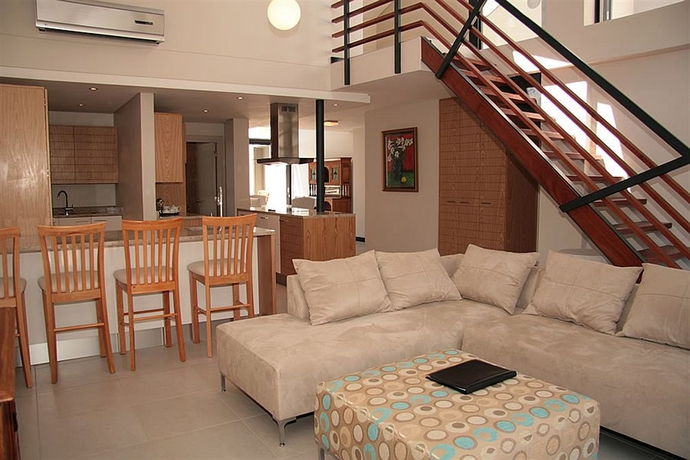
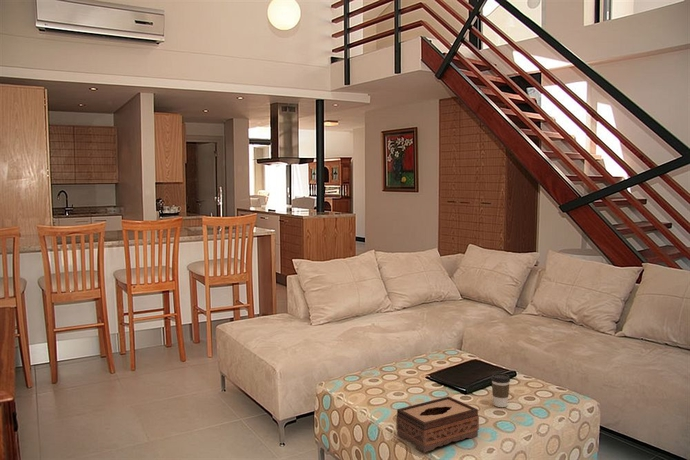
+ coffee cup [490,372,511,408]
+ tissue box [395,396,480,453]
